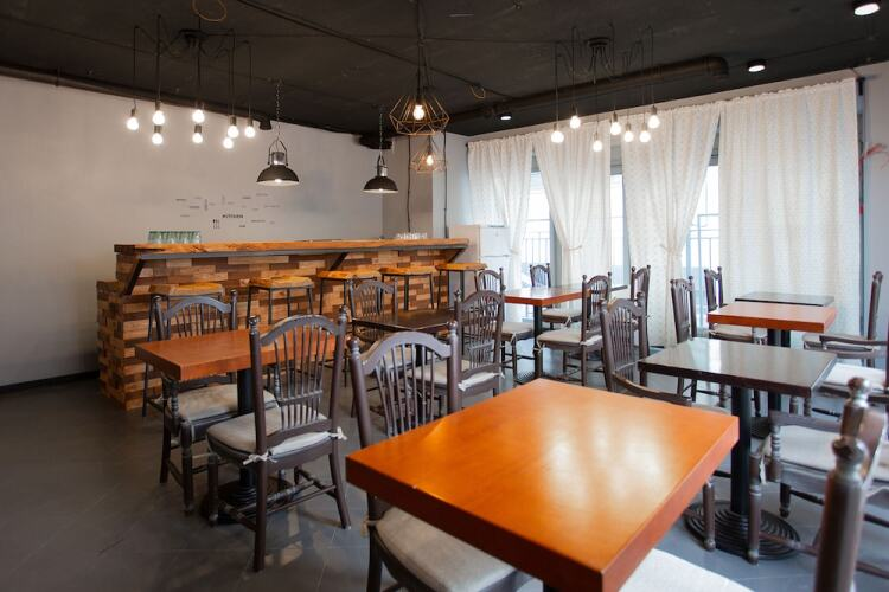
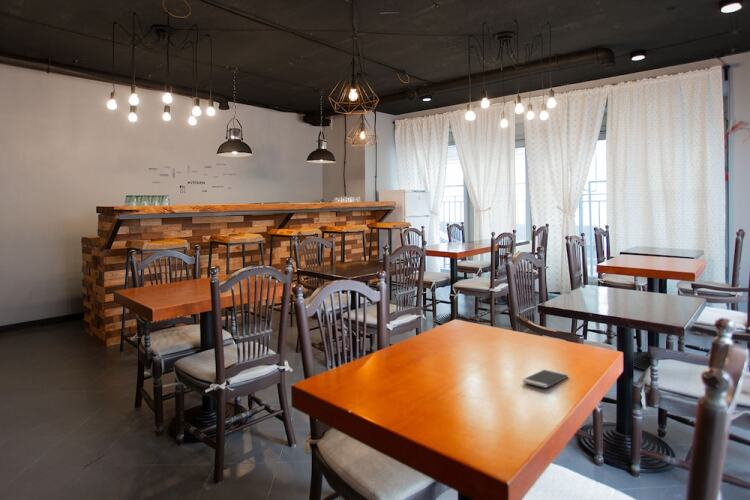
+ smartphone [521,368,569,388]
